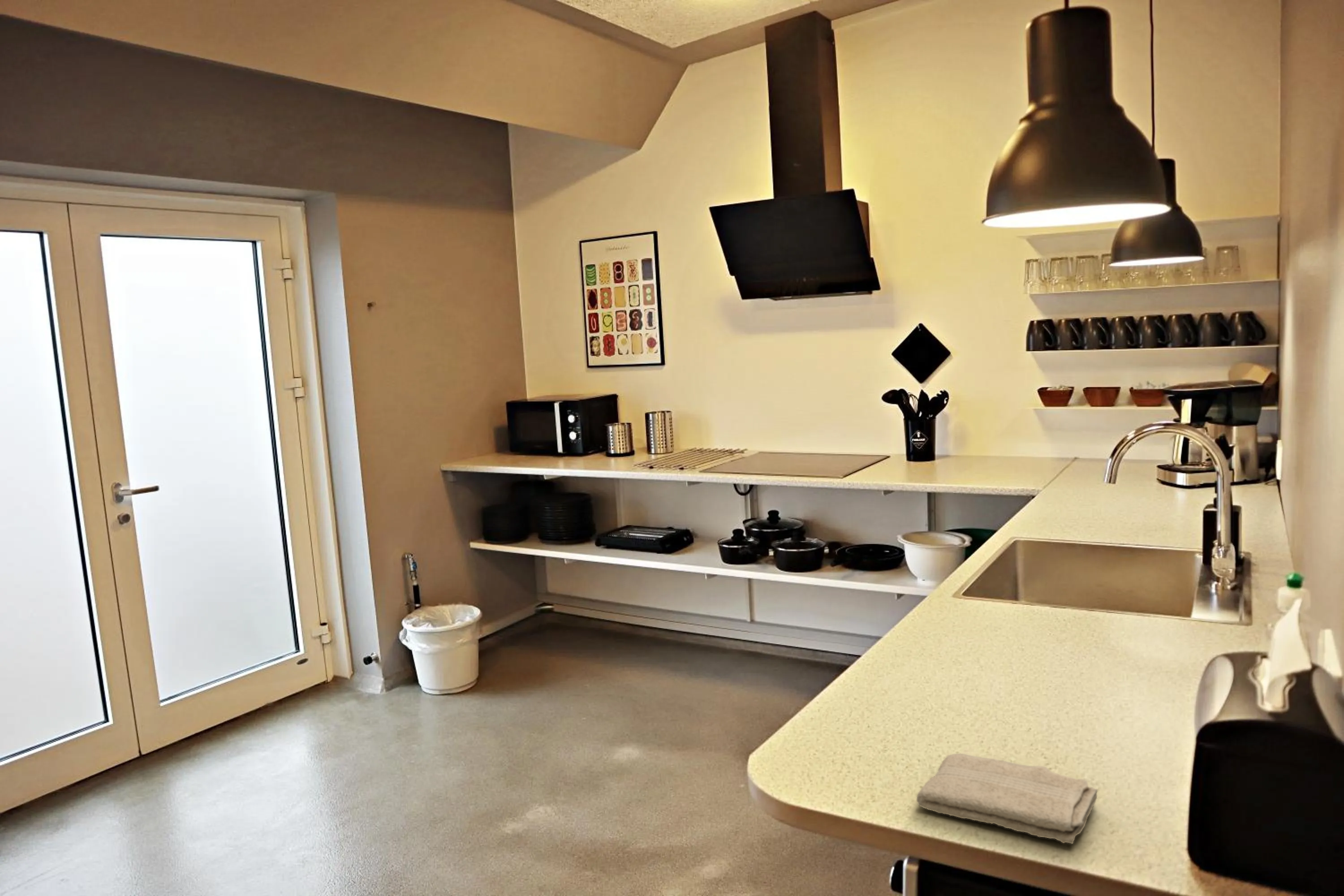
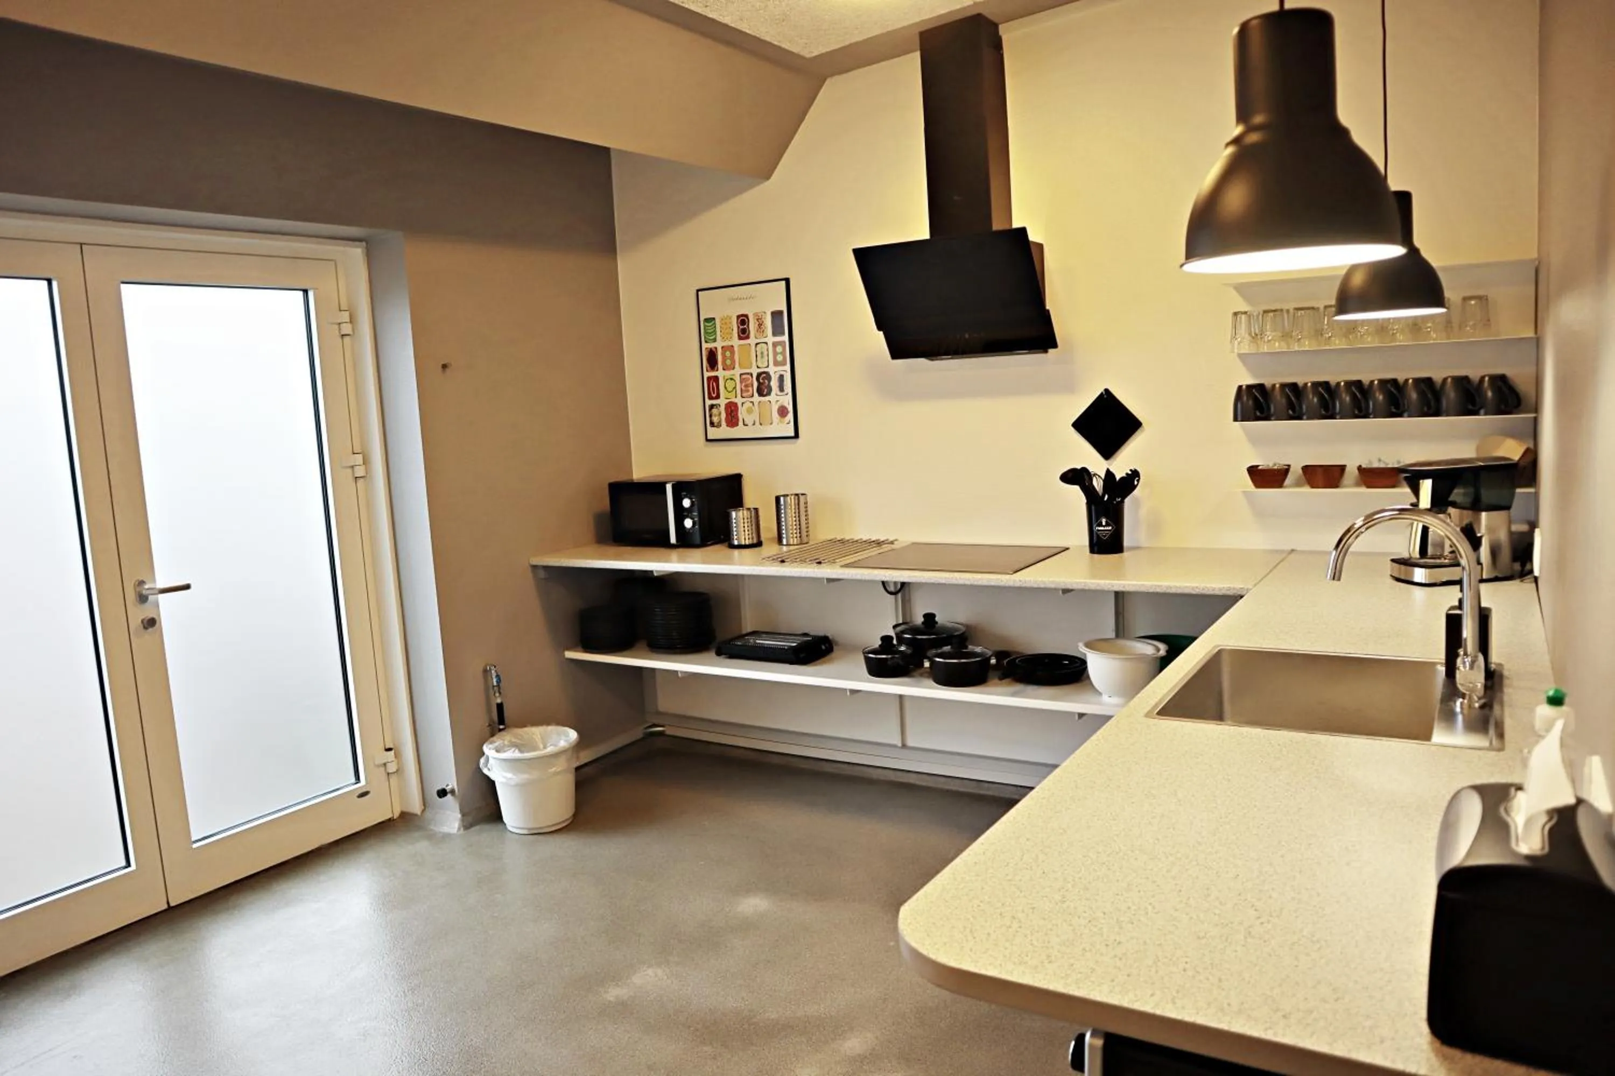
- washcloth [916,753,1098,844]
